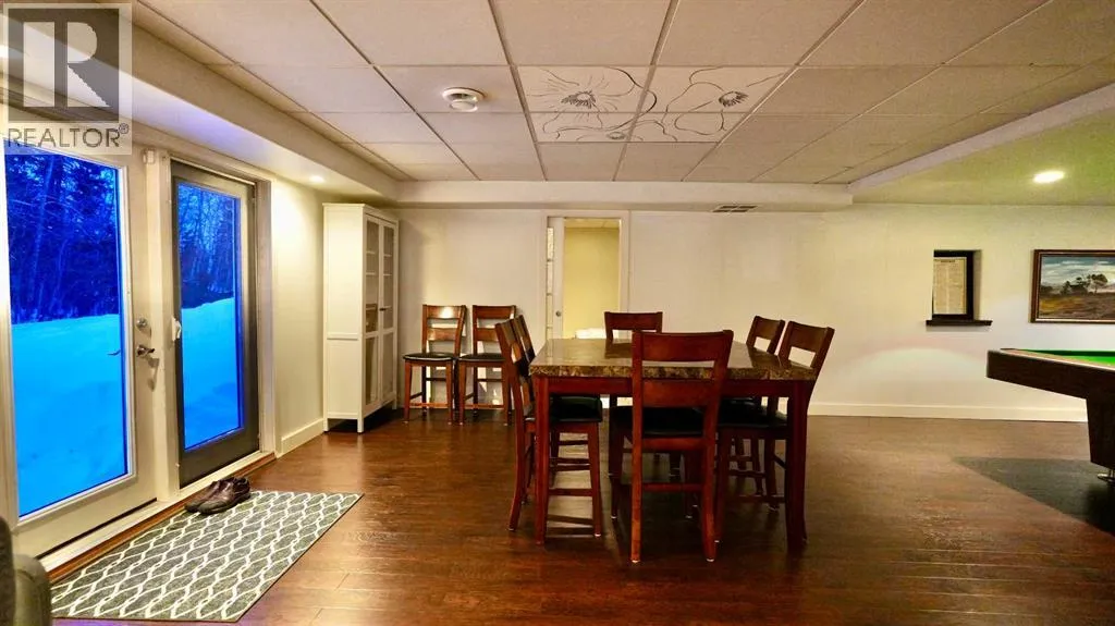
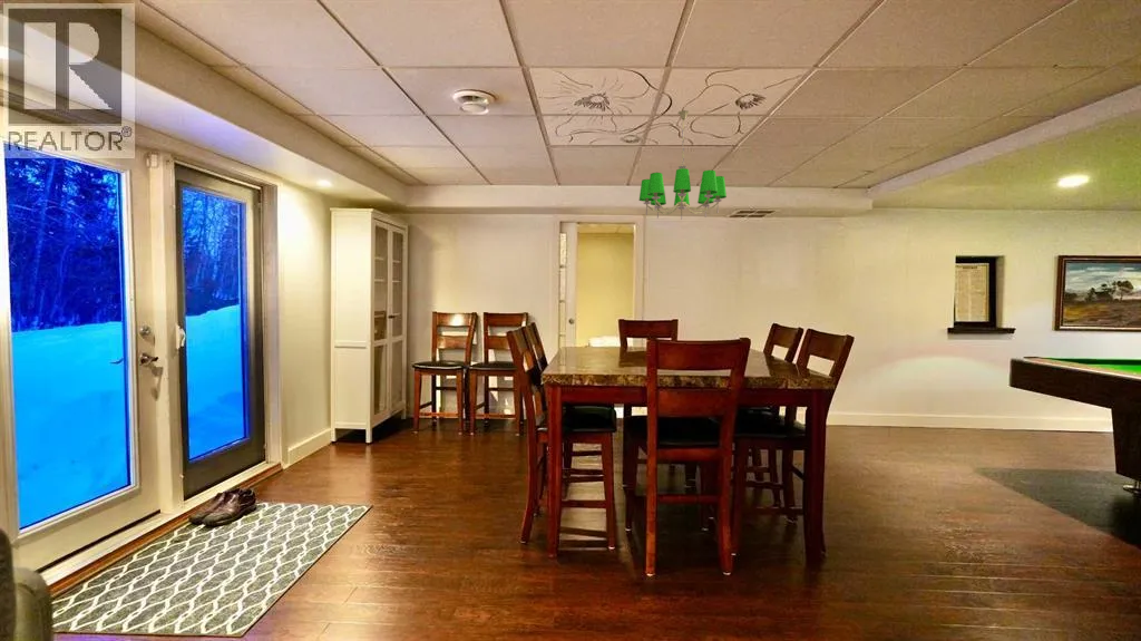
+ chandelier [637,109,728,221]
